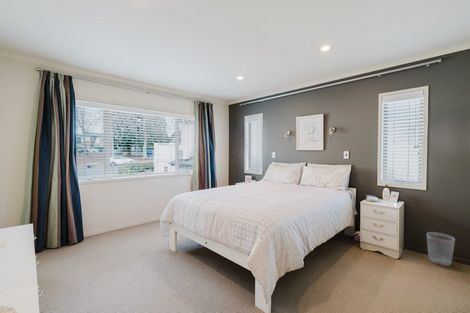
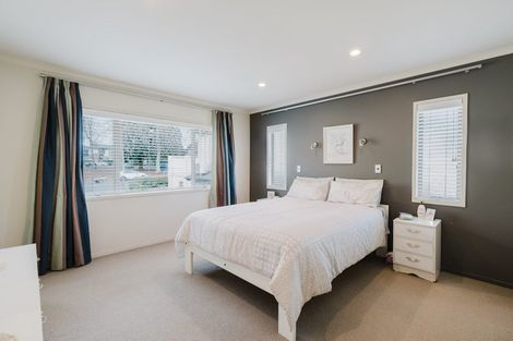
- wastebasket [426,231,456,267]
